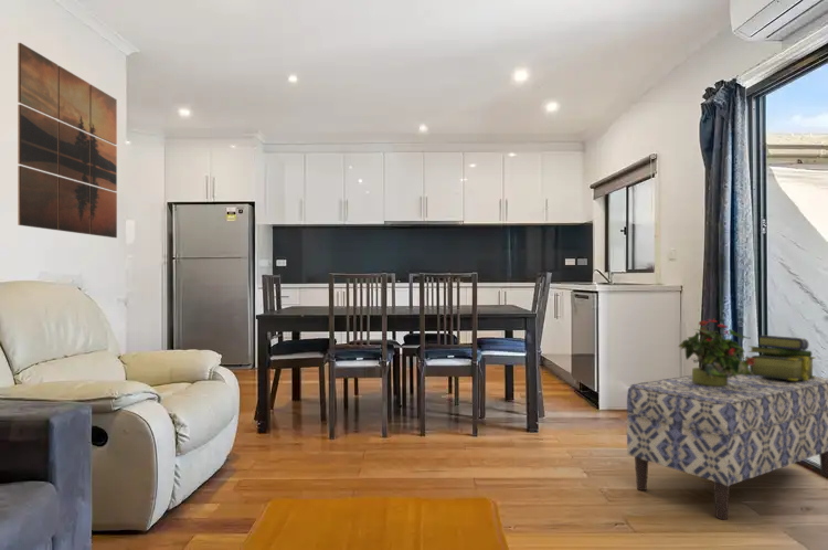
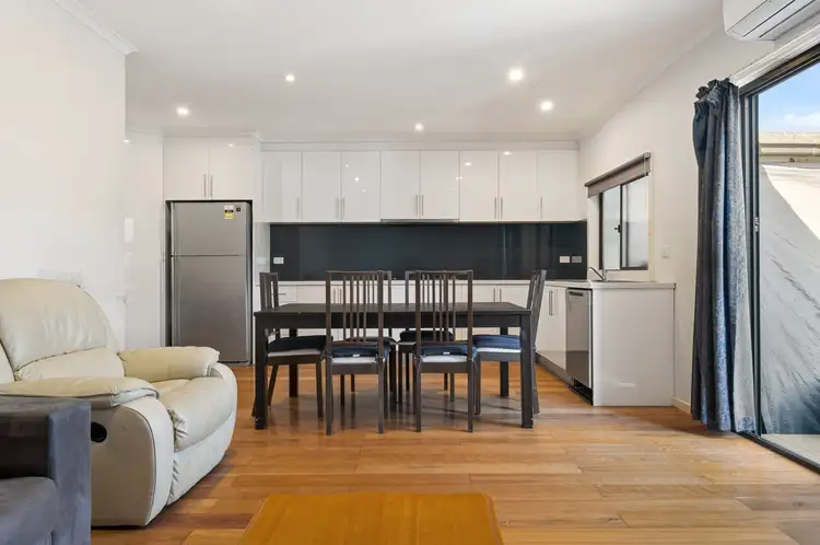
- bench [626,367,828,520]
- stack of books [747,334,816,381]
- potted plant [678,318,755,387]
- wall art [17,42,118,239]
